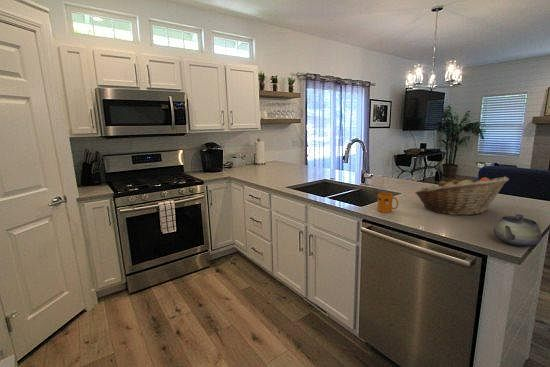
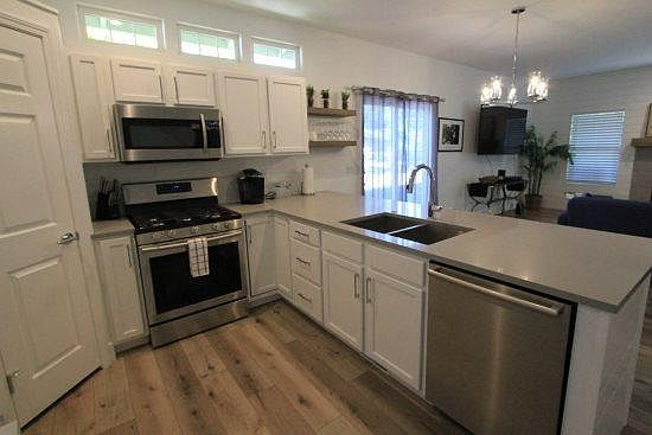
- teapot [492,213,543,248]
- mug [376,192,399,214]
- fruit basket [414,176,510,216]
